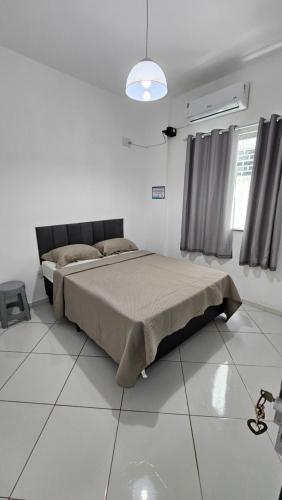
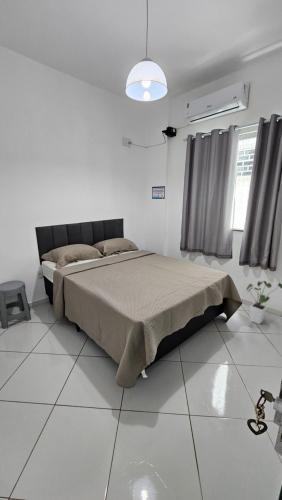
+ house plant [245,280,282,325]
